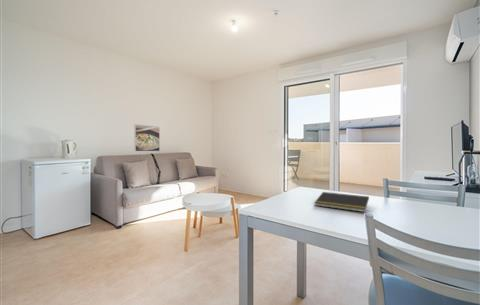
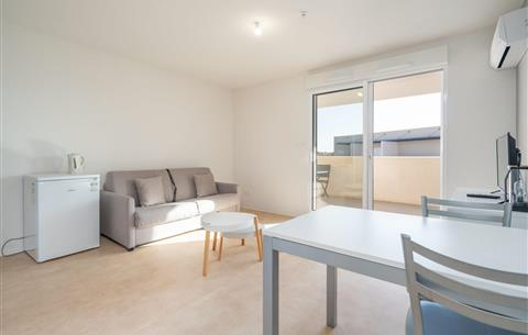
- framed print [133,123,161,152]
- notepad [313,191,370,213]
